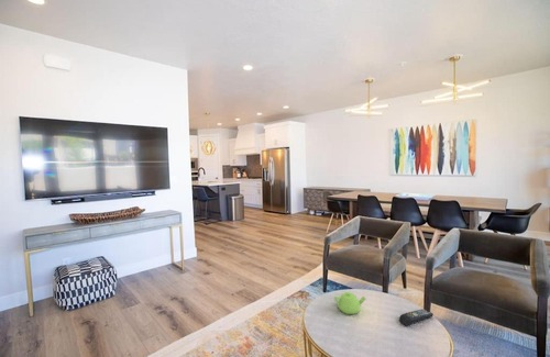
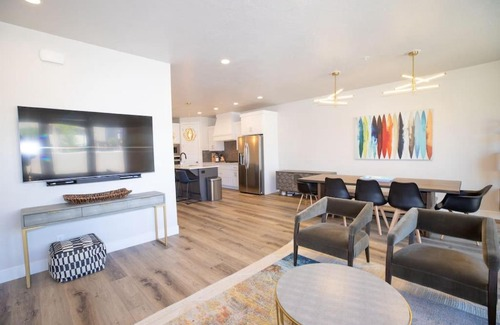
- remote control [398,309,435,327]
- teapot [333,291,366,315]
